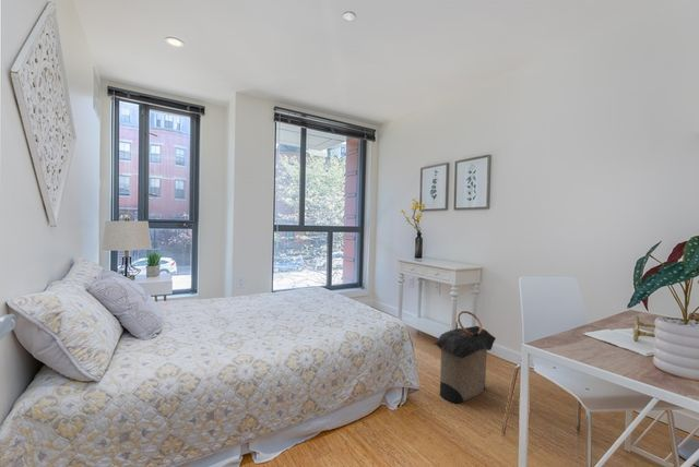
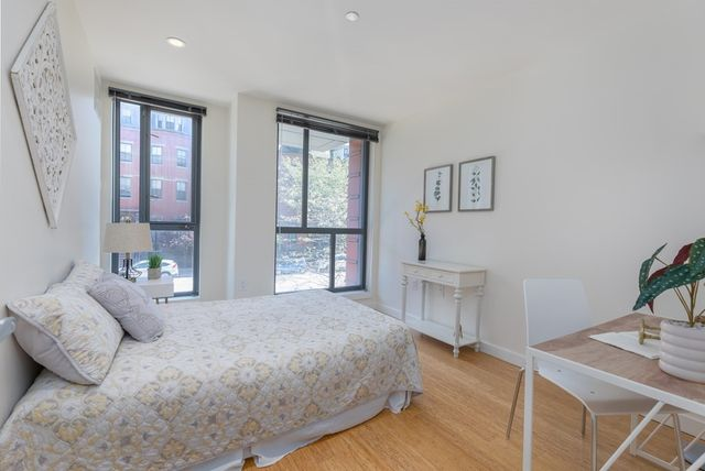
- laundry hamper [431,310,497,404]
